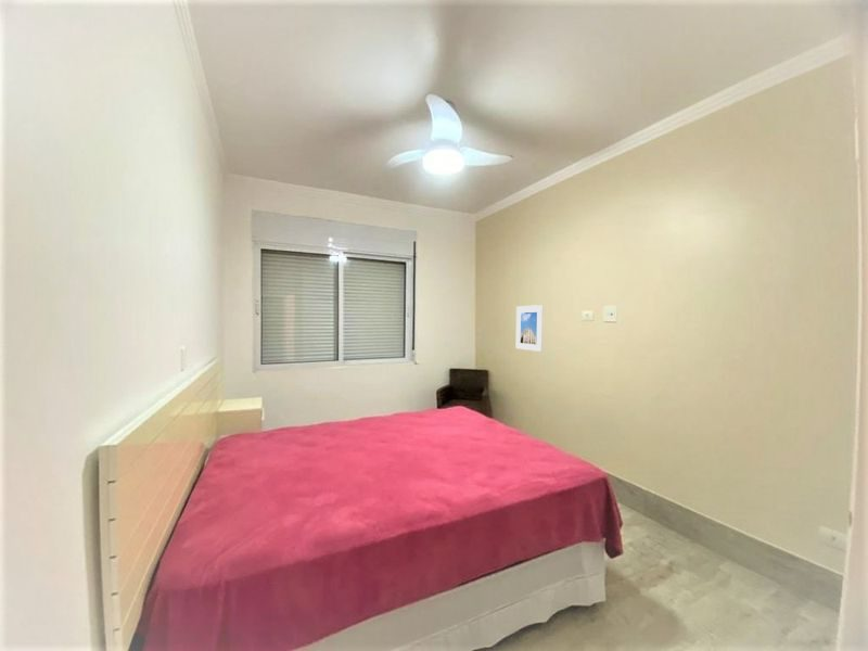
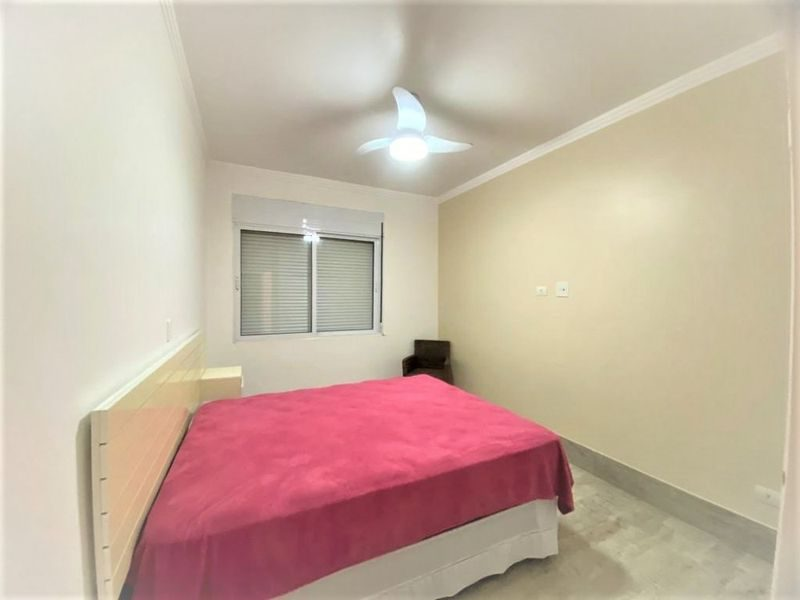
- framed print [514,304,545,353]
